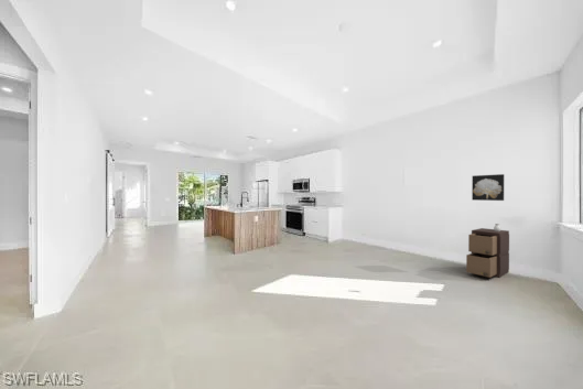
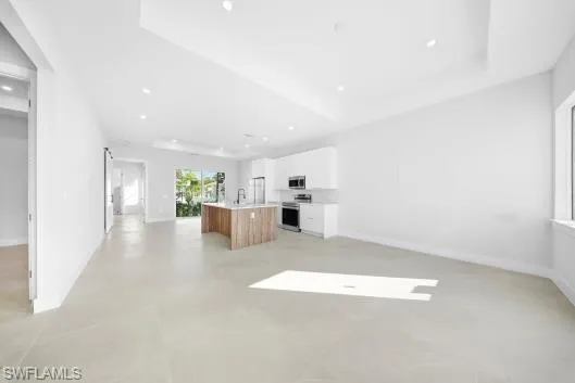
- storage cabinet [465,223,510,279]
- wall art [471,173,505,202]
